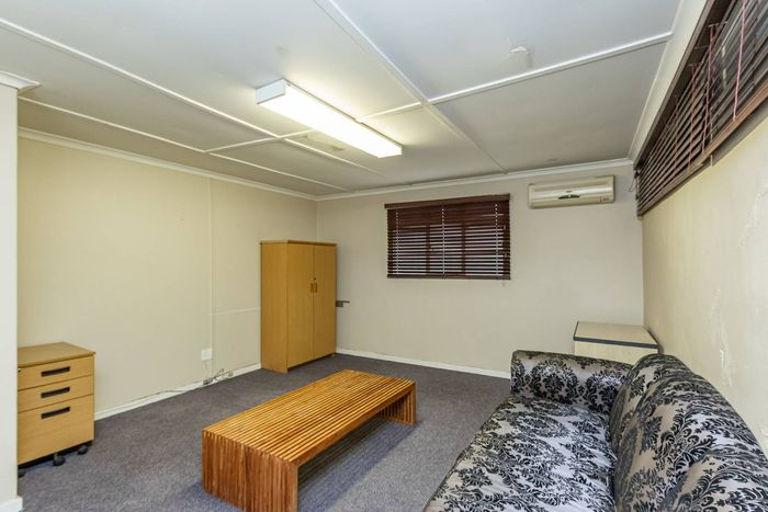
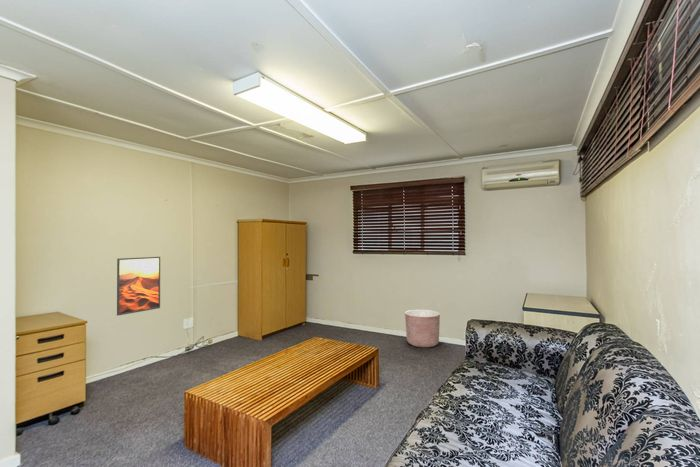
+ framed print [116,256,161,316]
+ planter [404,309,441,348]
